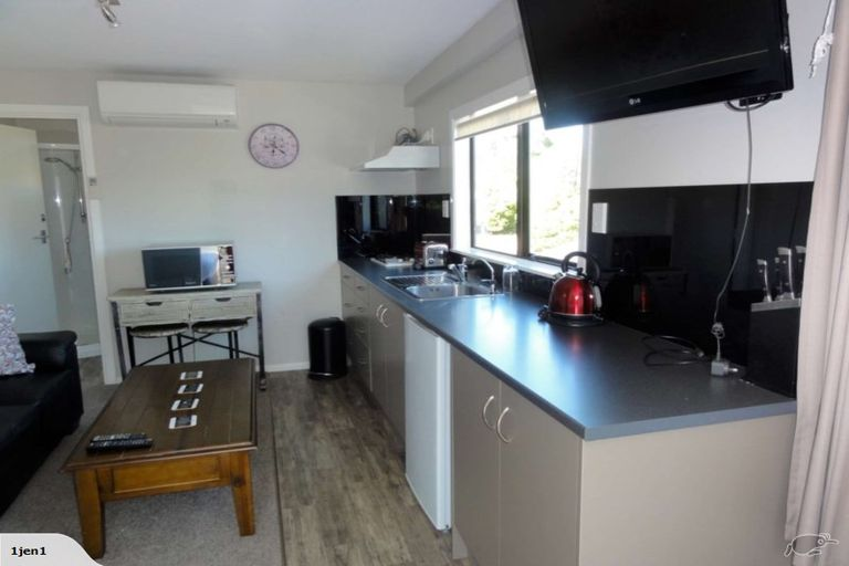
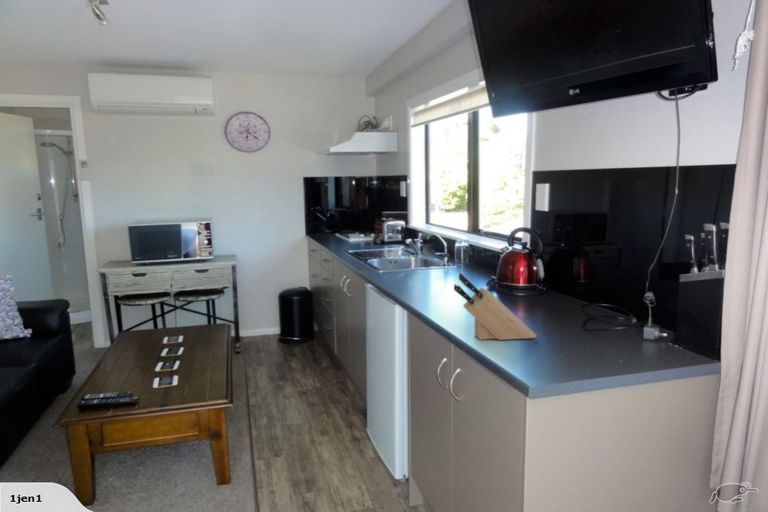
+ knife block [453,272,538,341]
